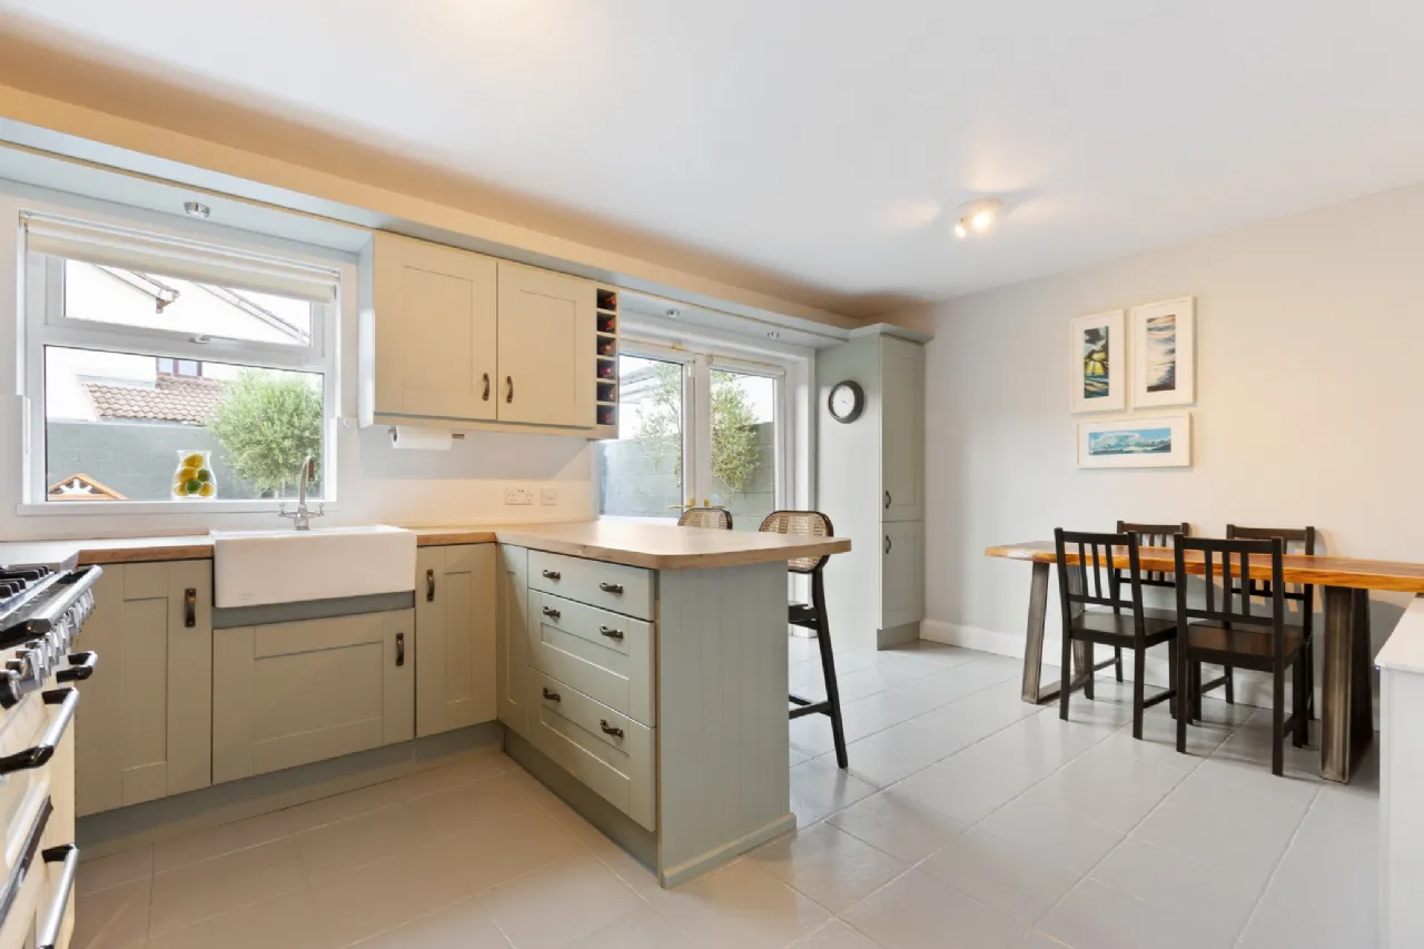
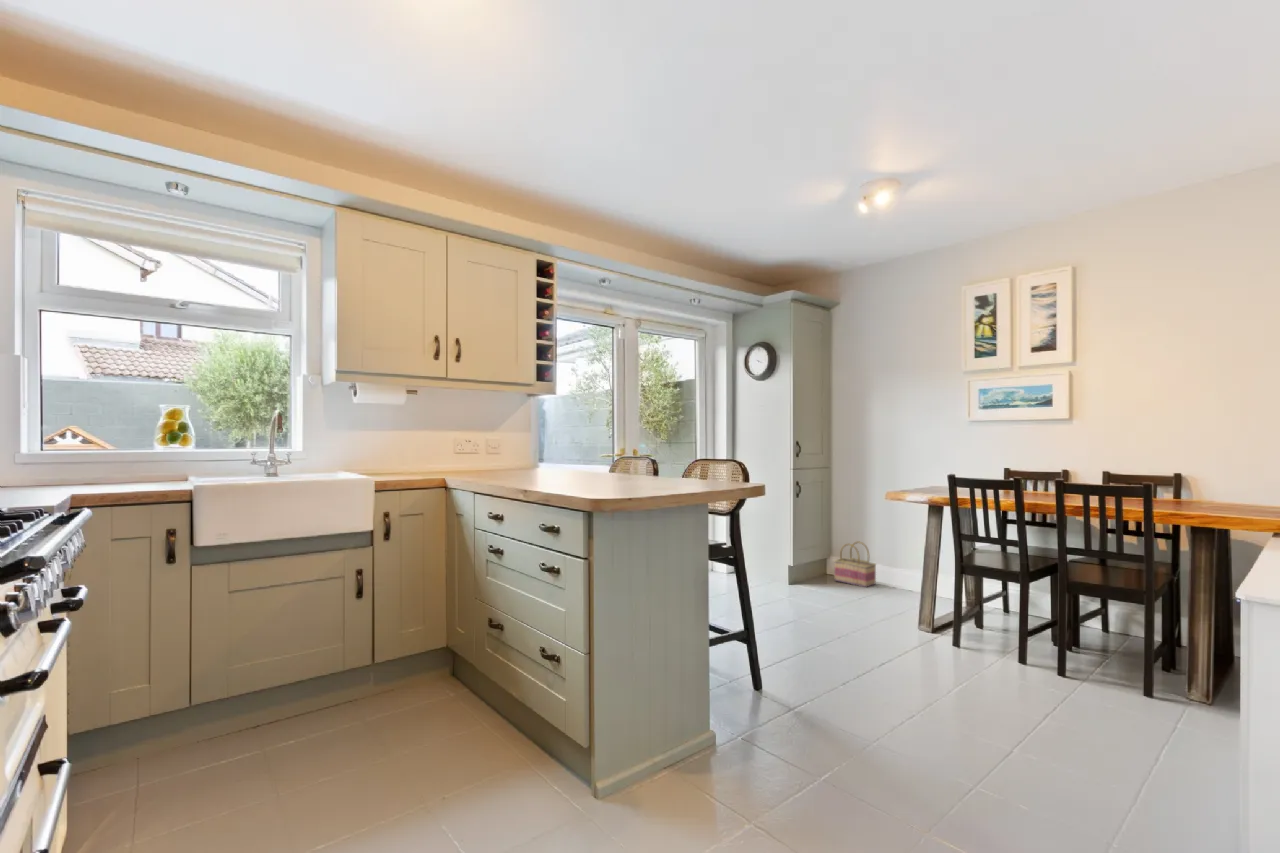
+ basket [833,540,877,589]
